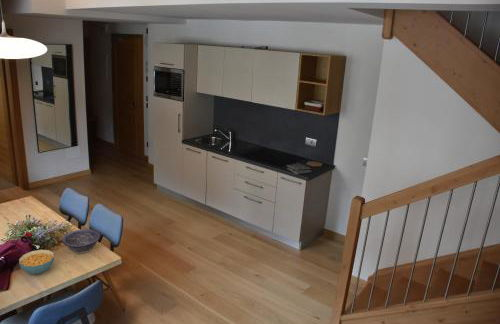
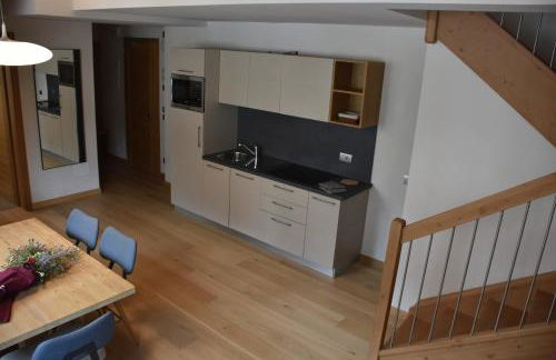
- cereal bowl [18,249,55,275]
- decorative bowl [61,228,102,254]
